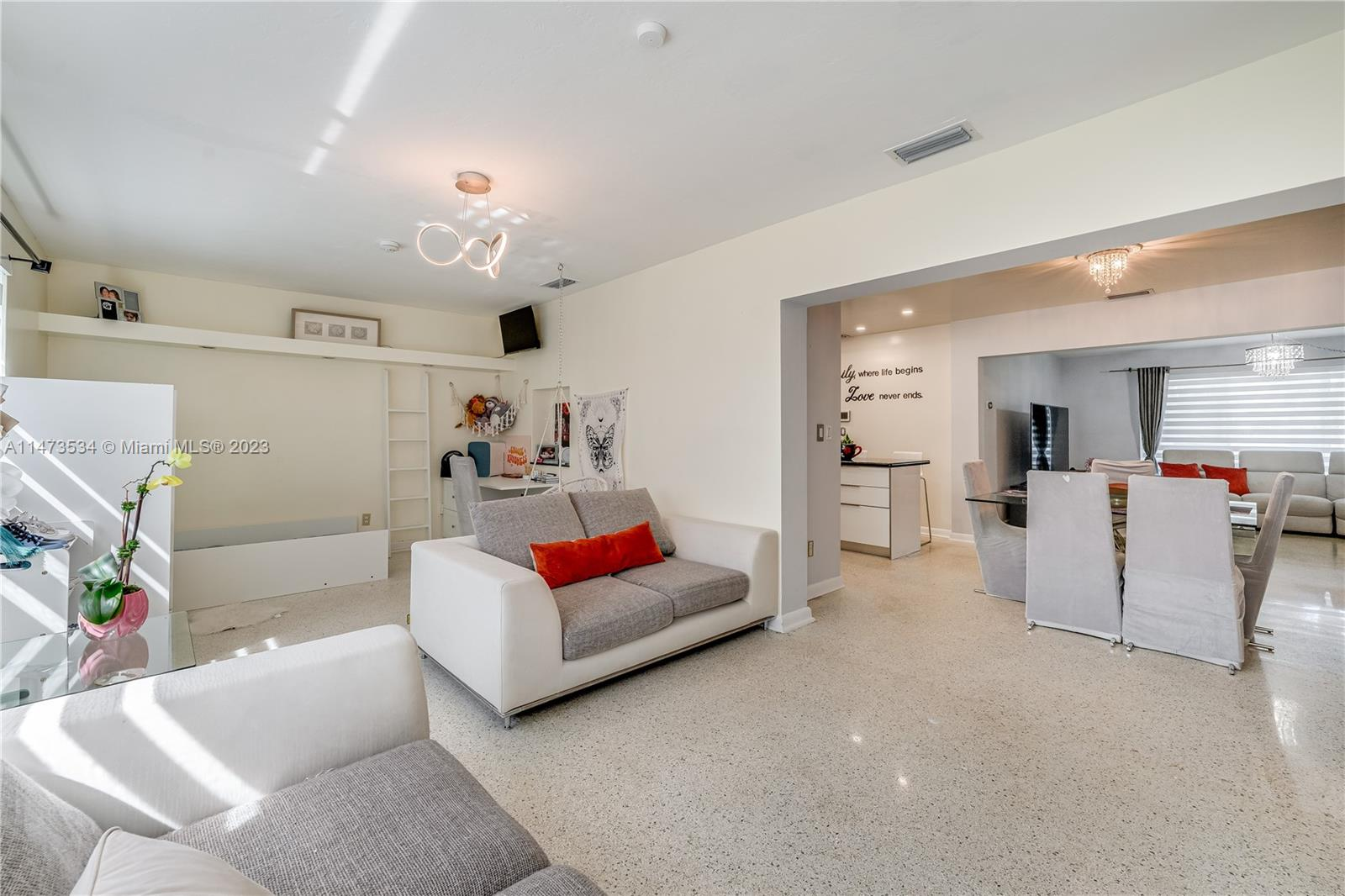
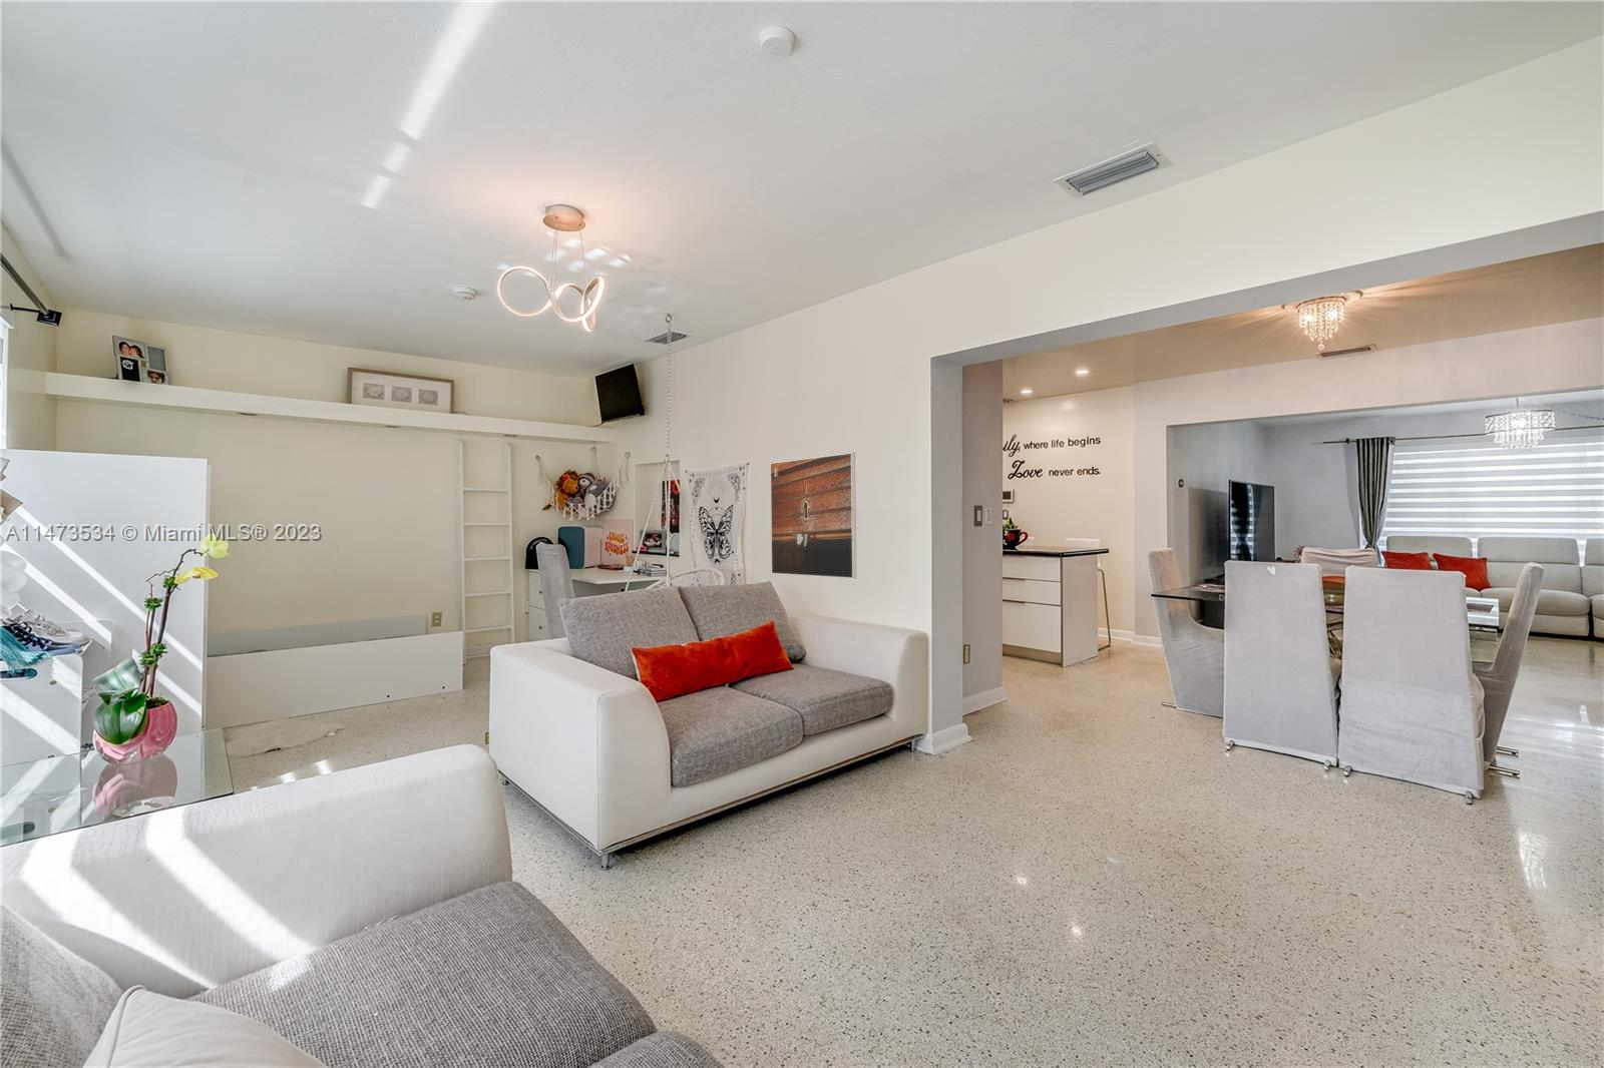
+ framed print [769,452,857,579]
